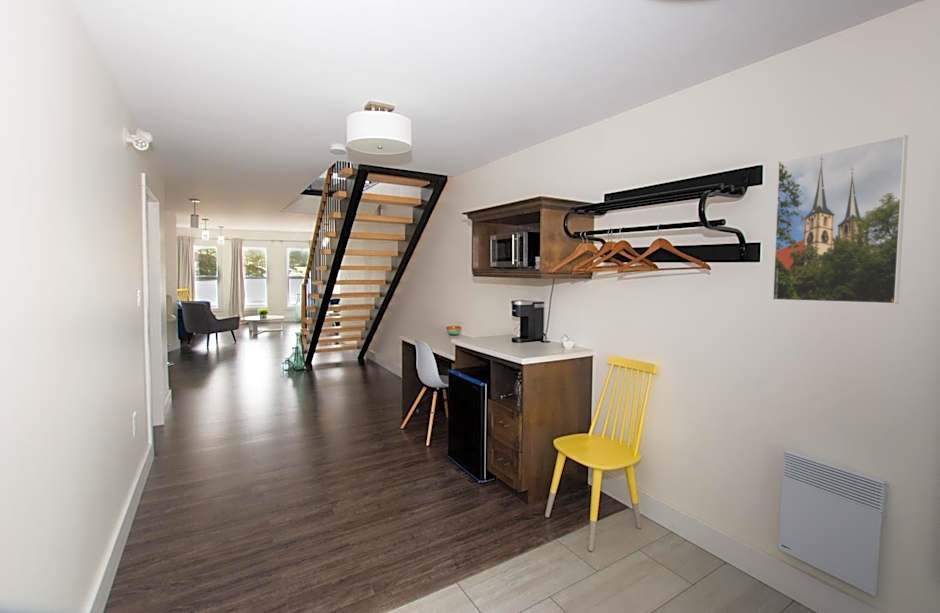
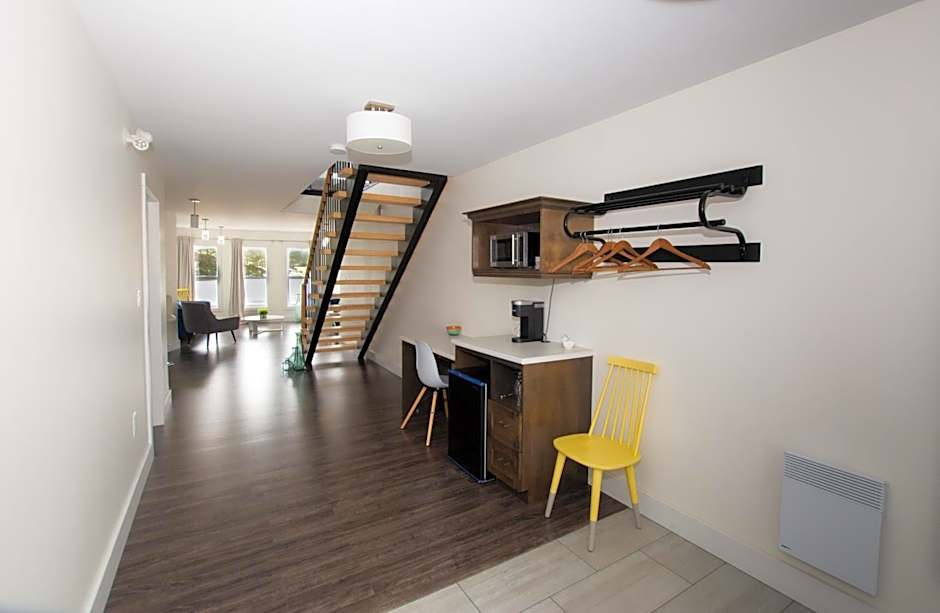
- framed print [772,134,909,305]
